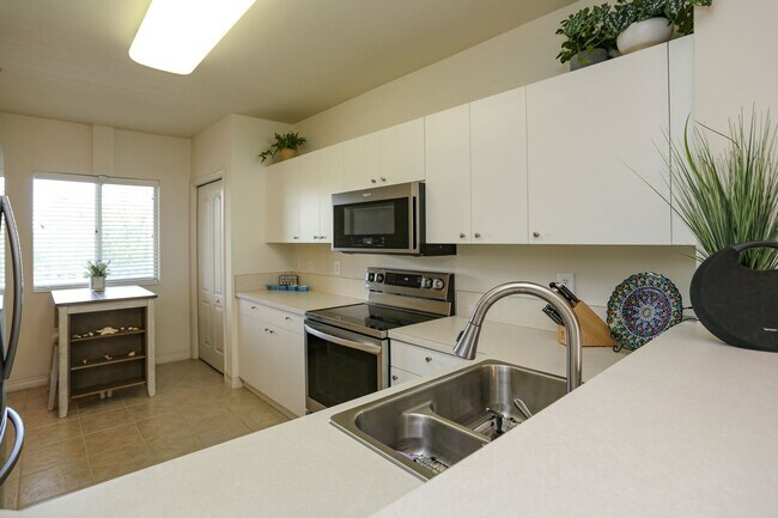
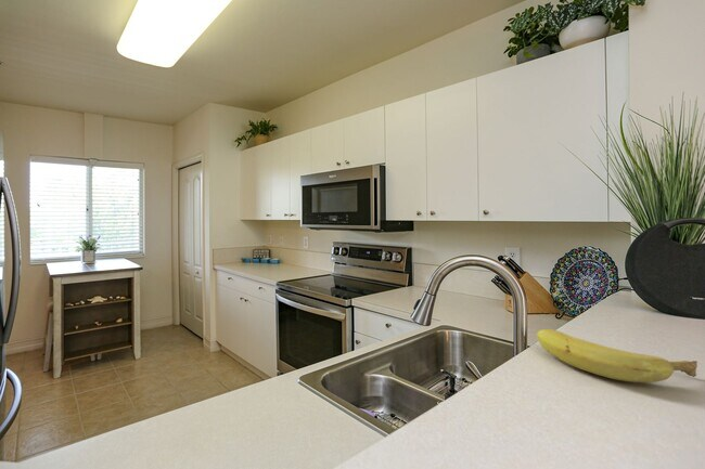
+ fruit [536,328,698,383]
